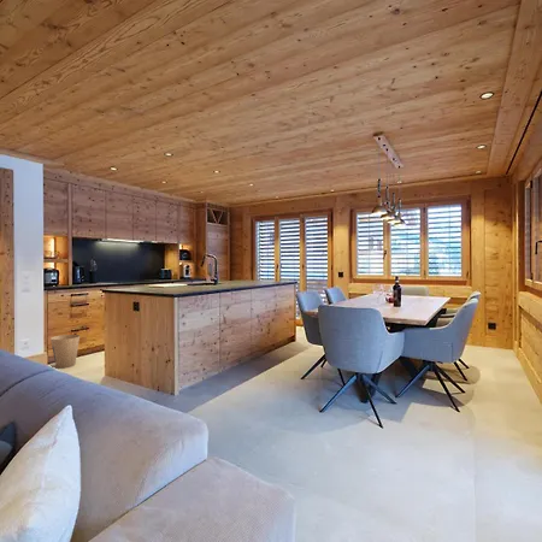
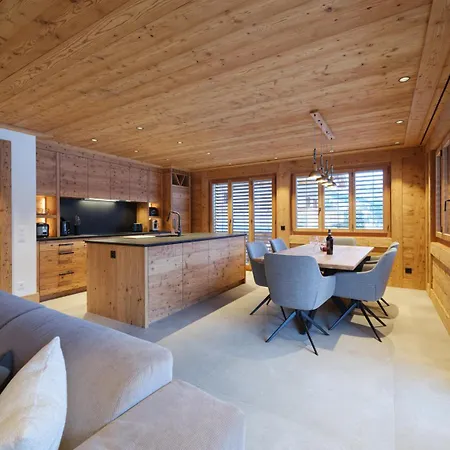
- trash can [49,334,81,370]
